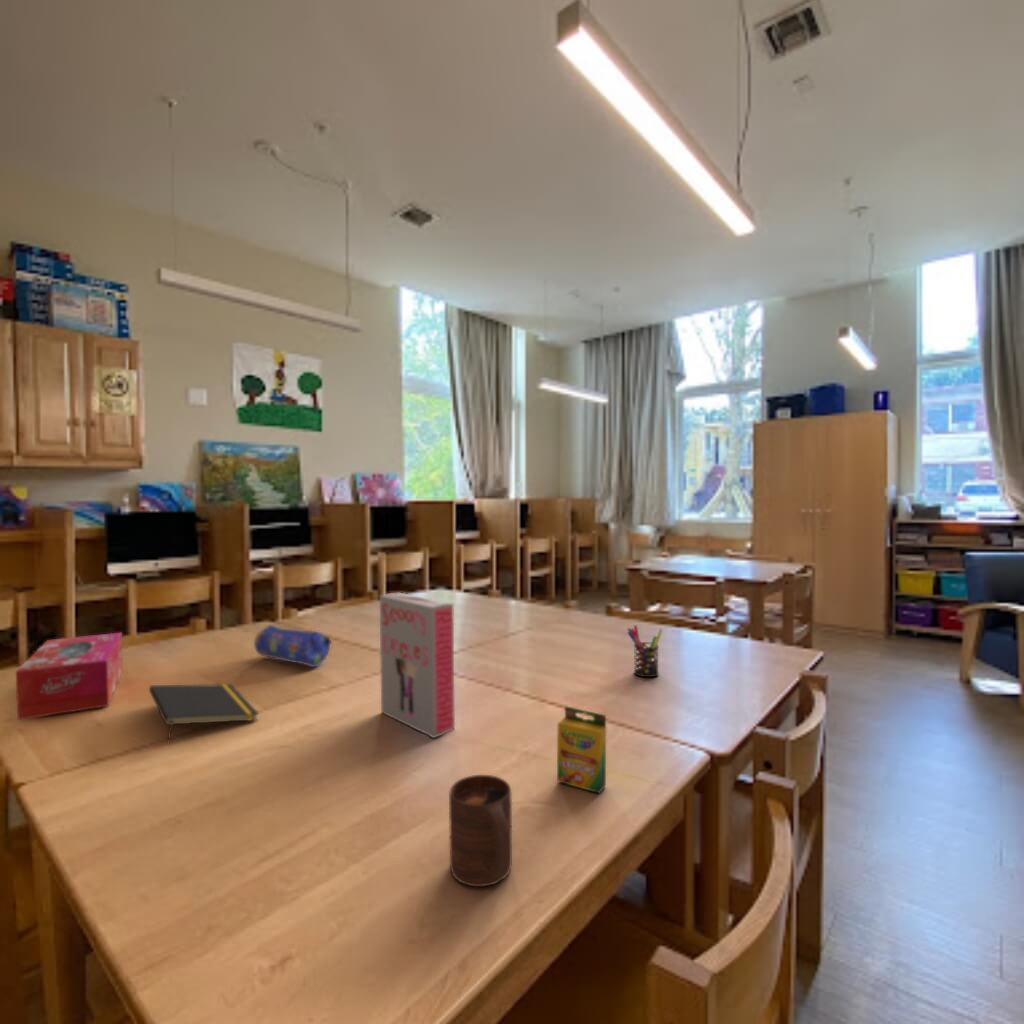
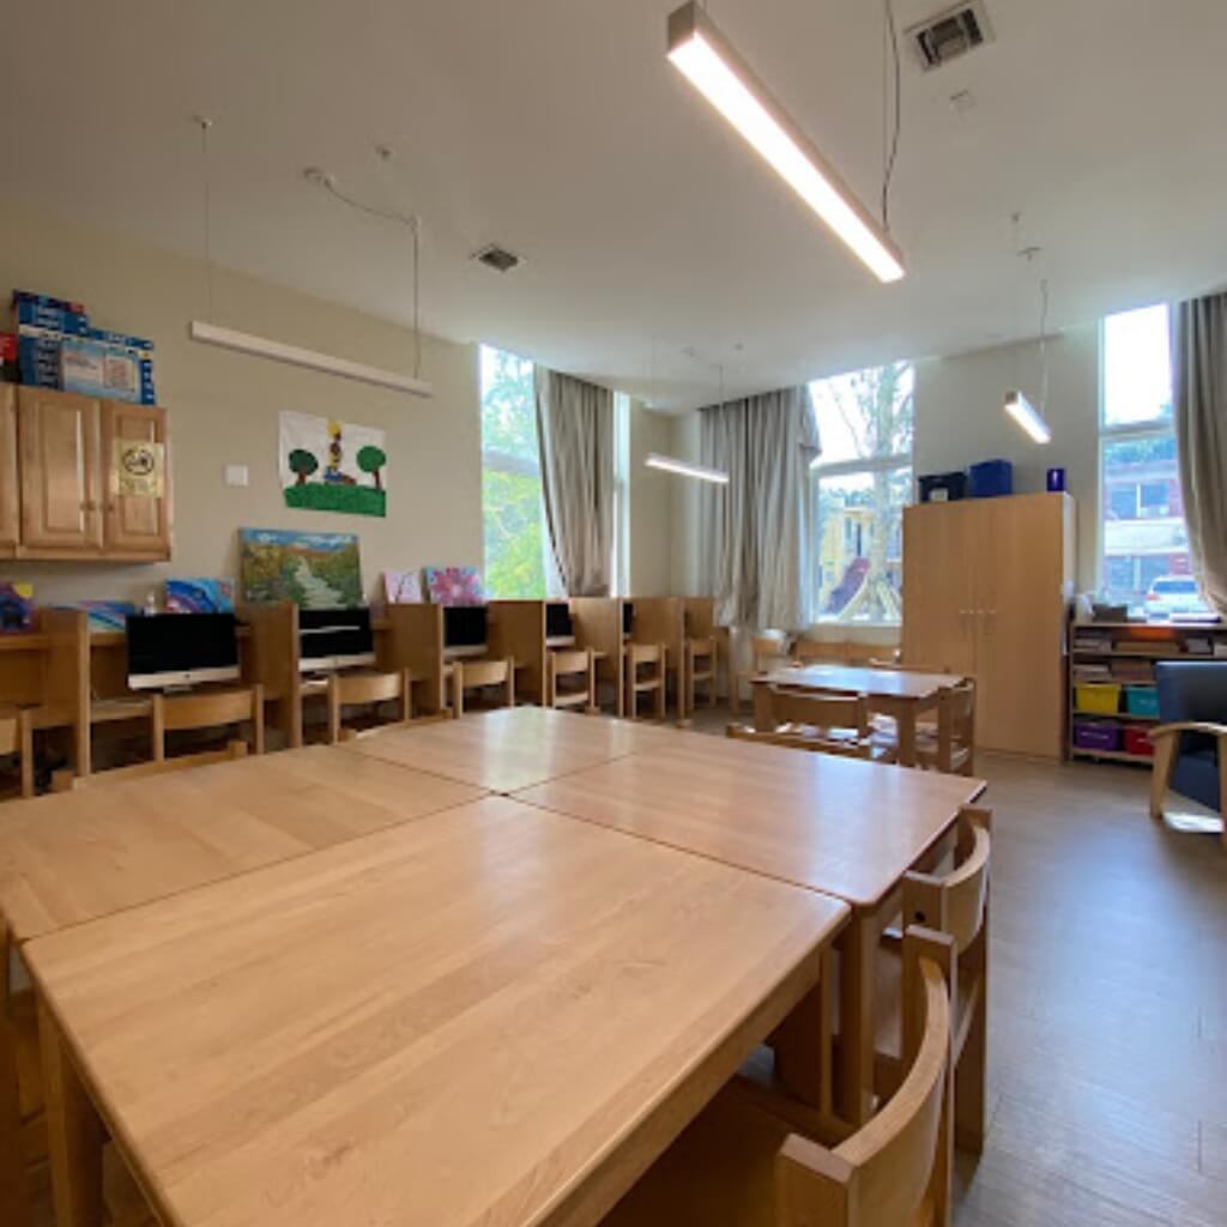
- notepad [148,683,260,744]
- crayon box [556,705,607,795]
- board game [379,592,456,739]
- tissue box [15,632,124,721]
- pencil case [253,624,333,668]
- pen holder [626,624,664,678]
- cup [448,774,513,888]
